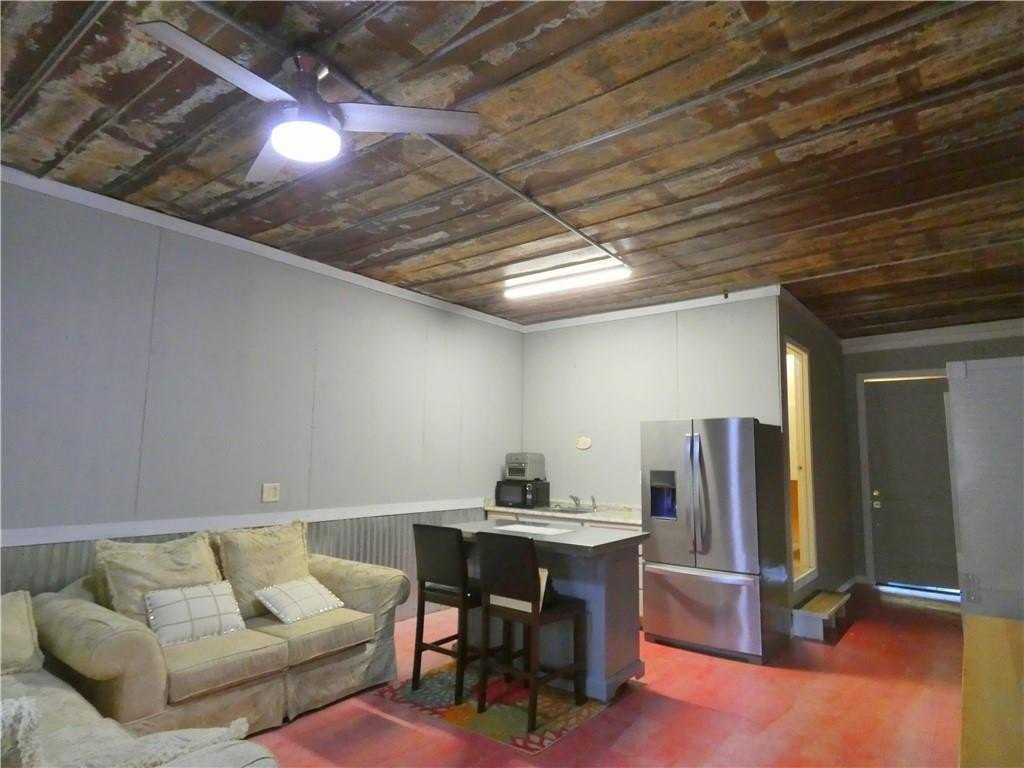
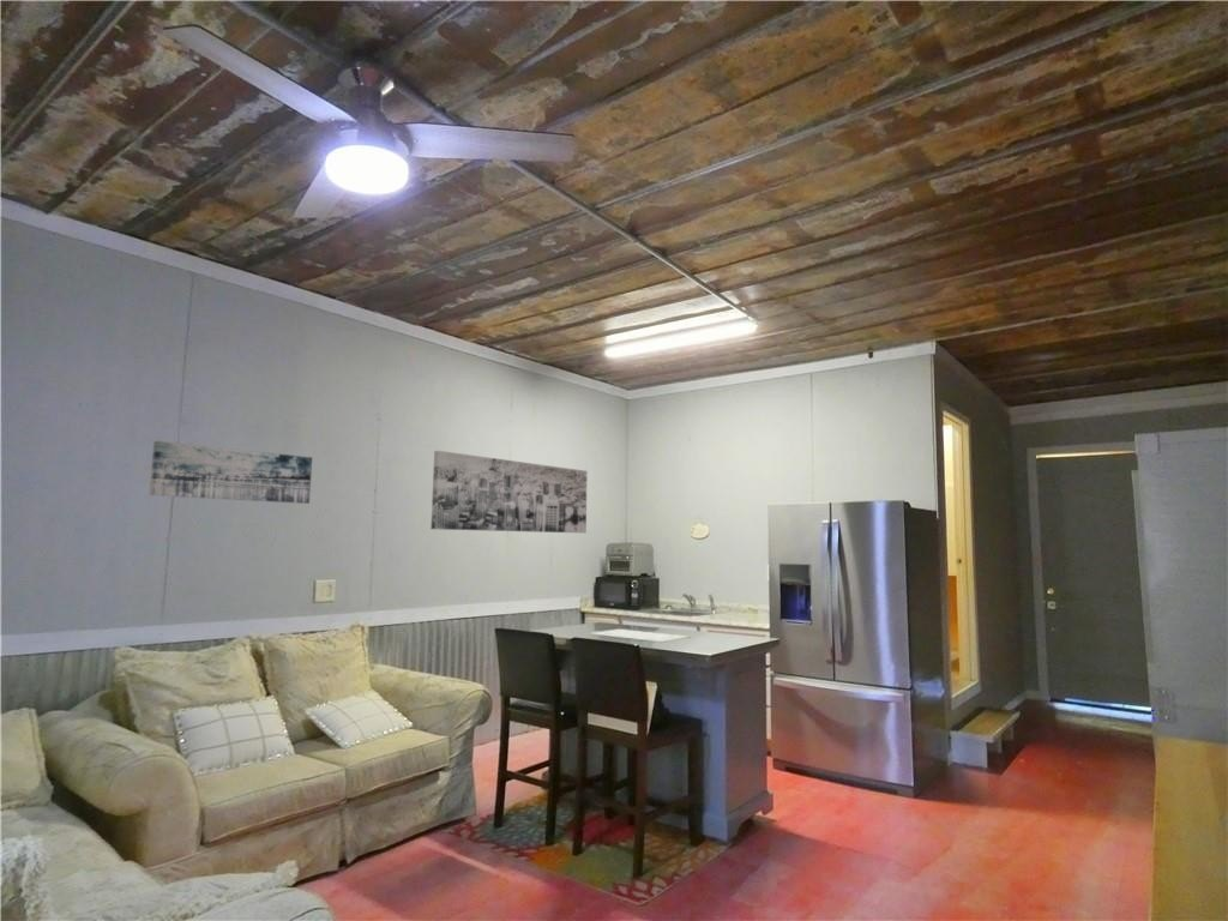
+ wall art [148,440,313,505]
+ wall art [431,450,589,534]
